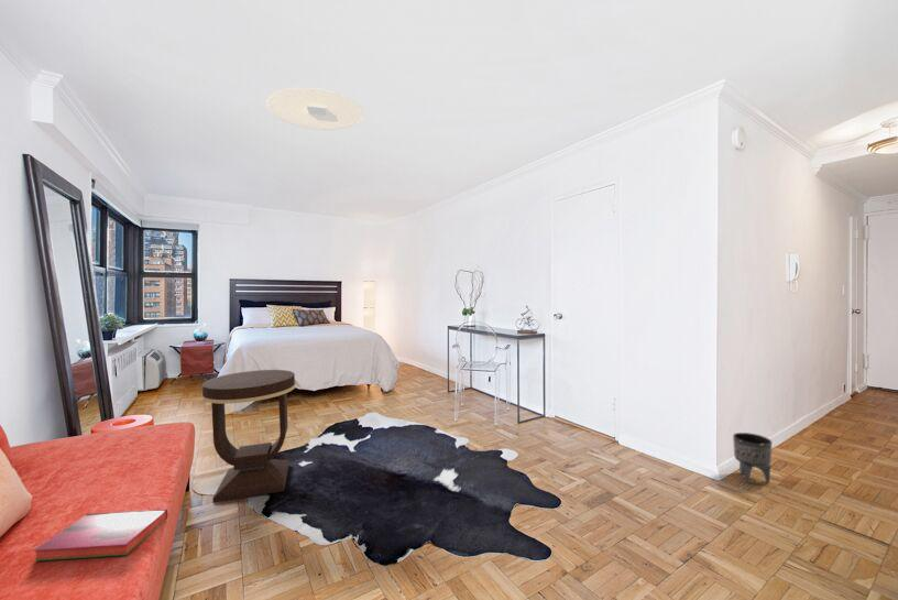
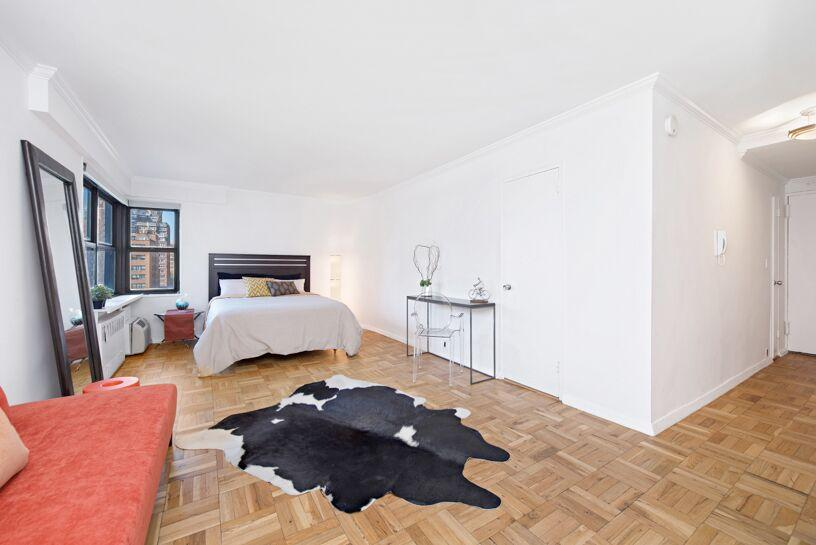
- side table [201,369,296,504]
- hardback book [32,509,168,563]
- ceiling light [265,87,364,131]
- planter [732,432,774,484]
